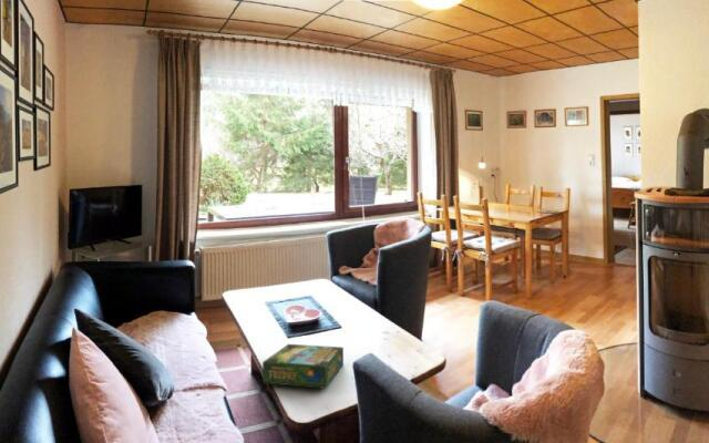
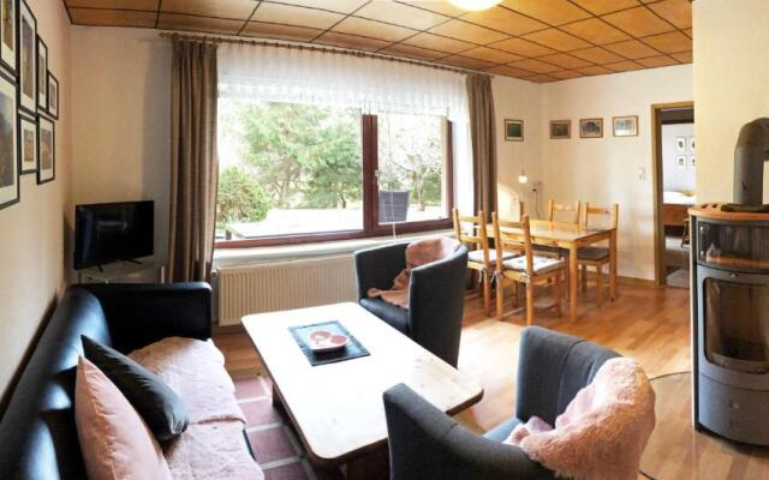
- board game [261,343,345,390]
